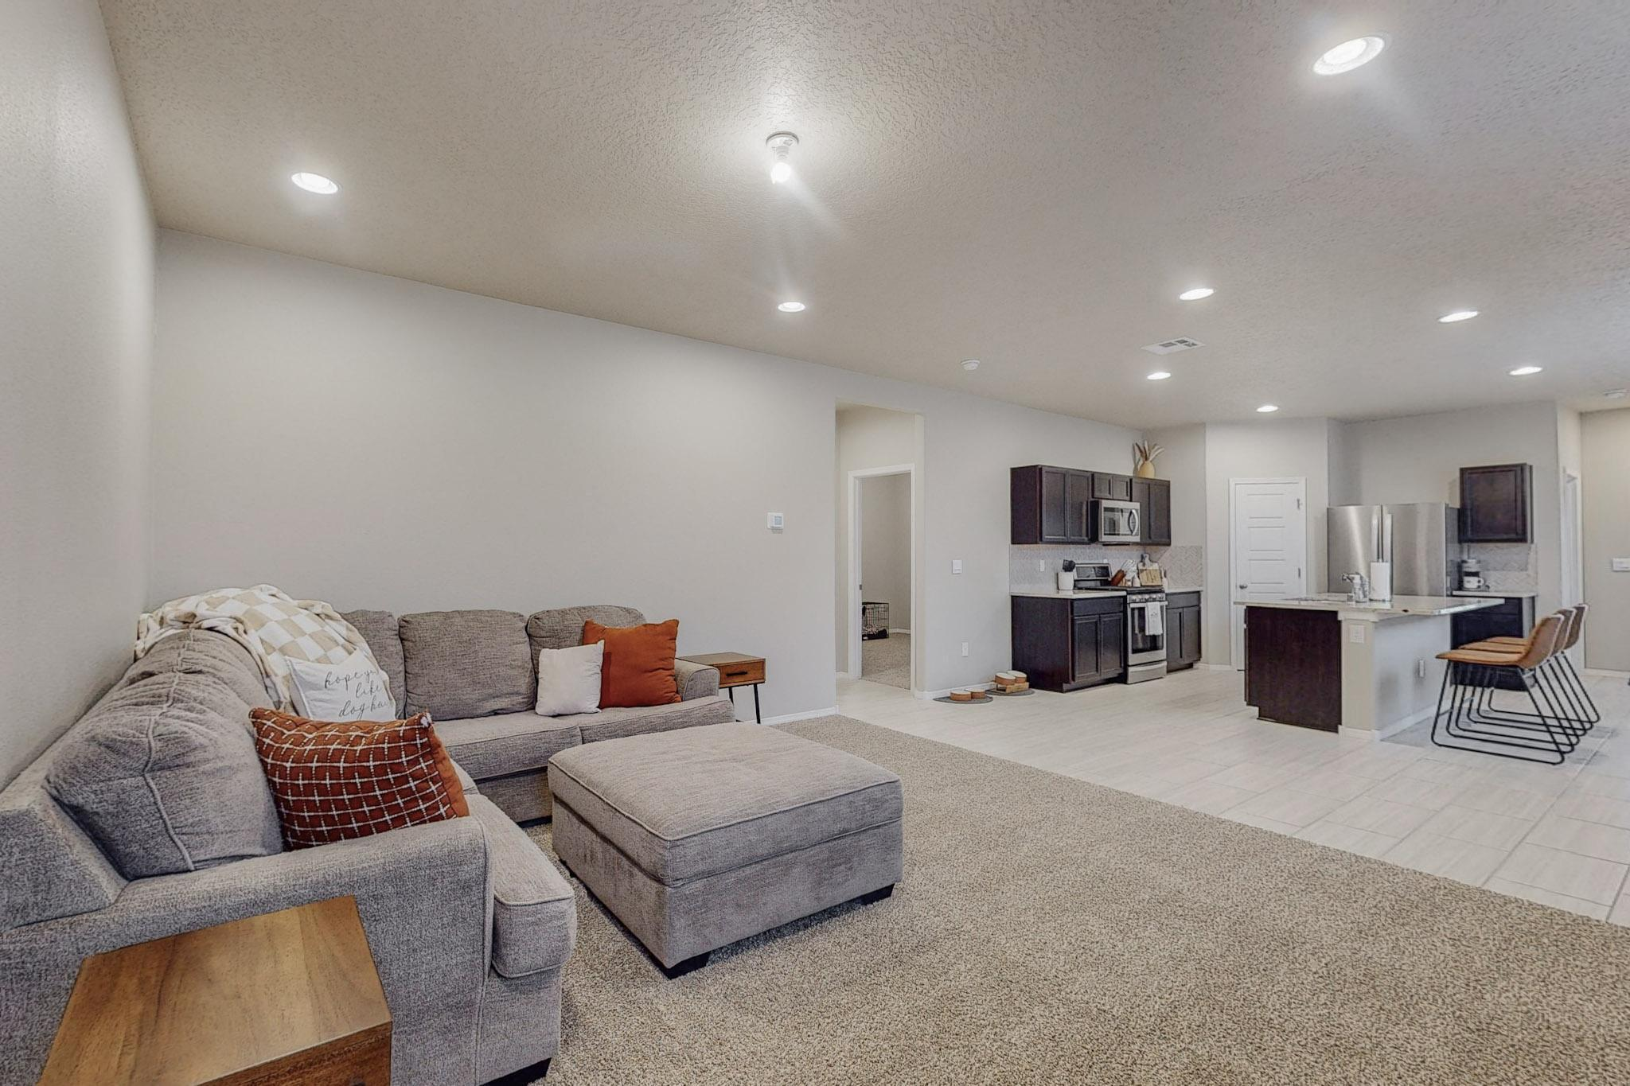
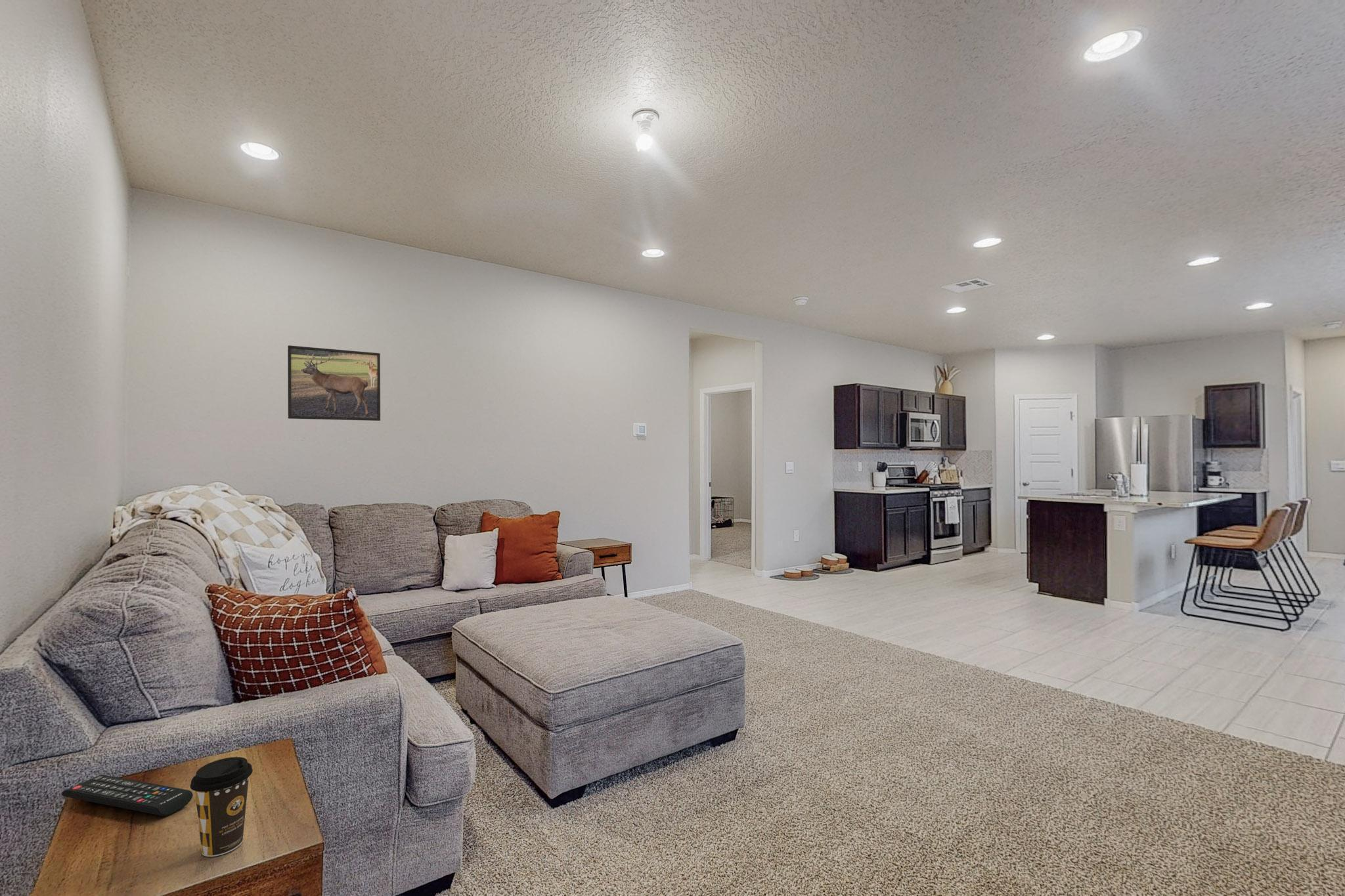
+ coffee cup [190,756,254,857]
+ remote control [61,774,194,817]
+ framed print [287,345,381,421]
